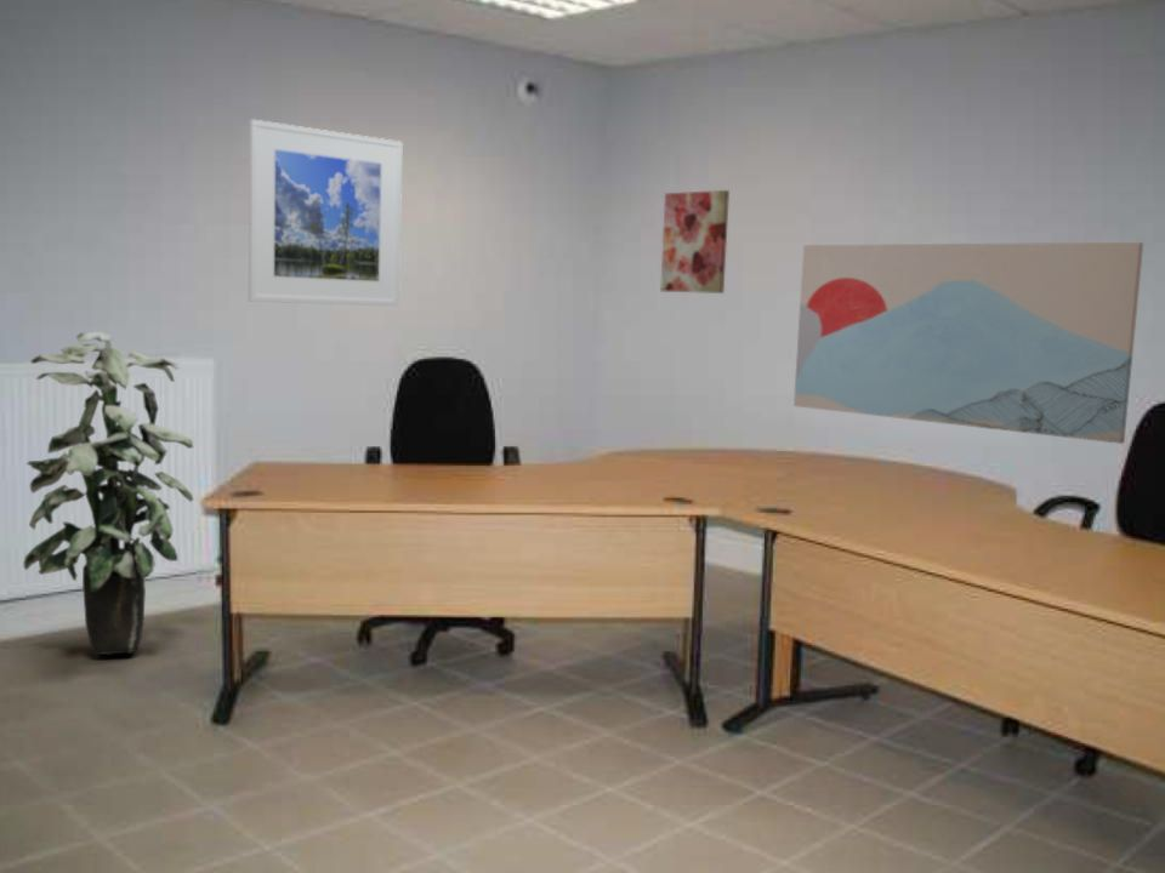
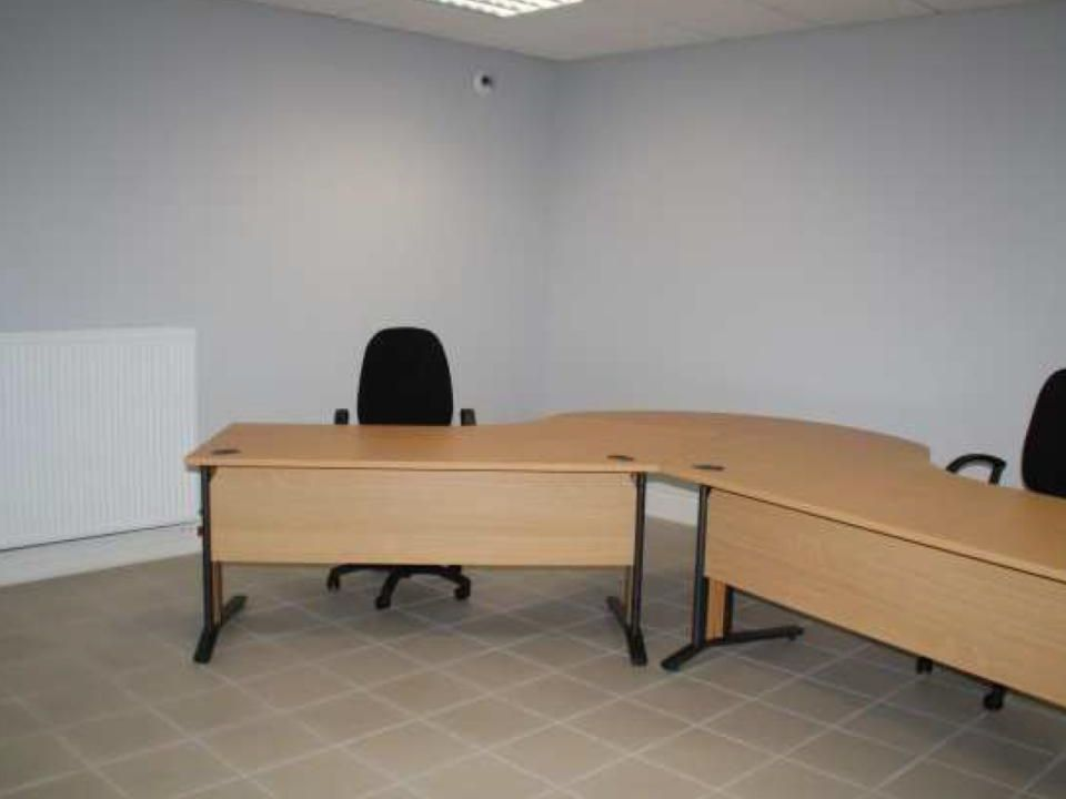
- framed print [248,119,403,307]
- wall art [659,189,731,295]
- wall art [792,241,1144,445]
- indoor plant [22,331,194,656]
